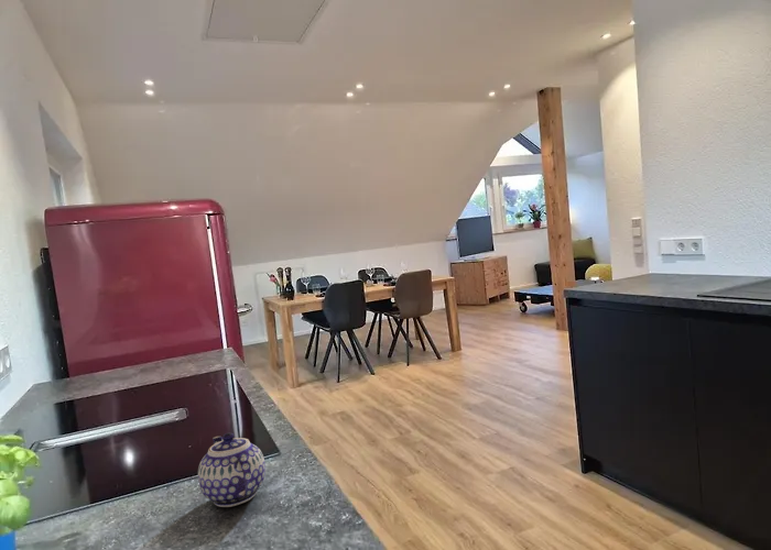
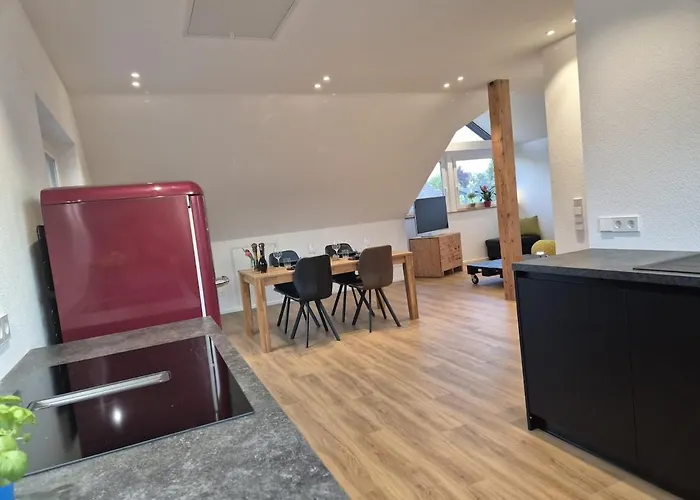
- teapot [197,432,267,508]
